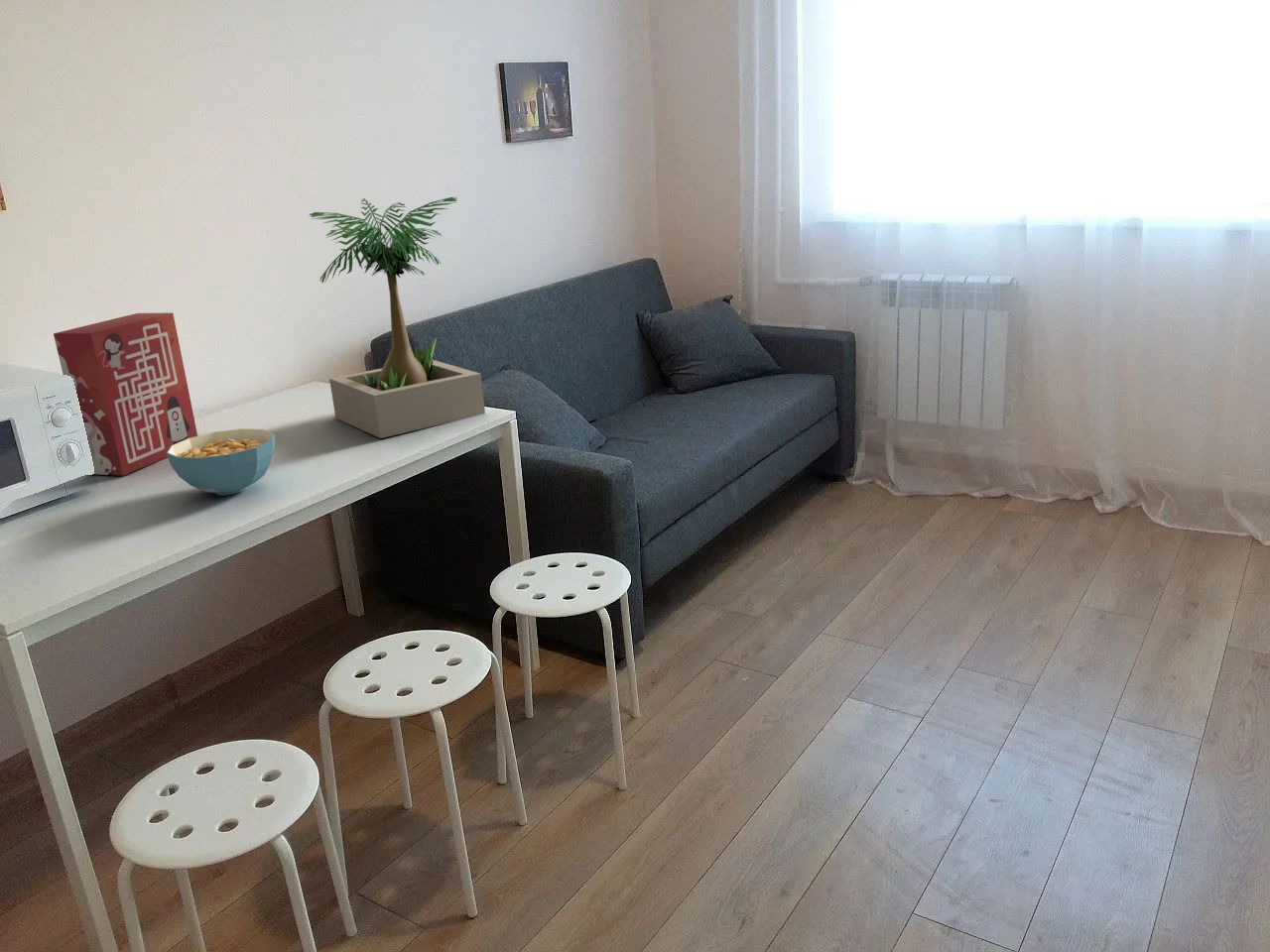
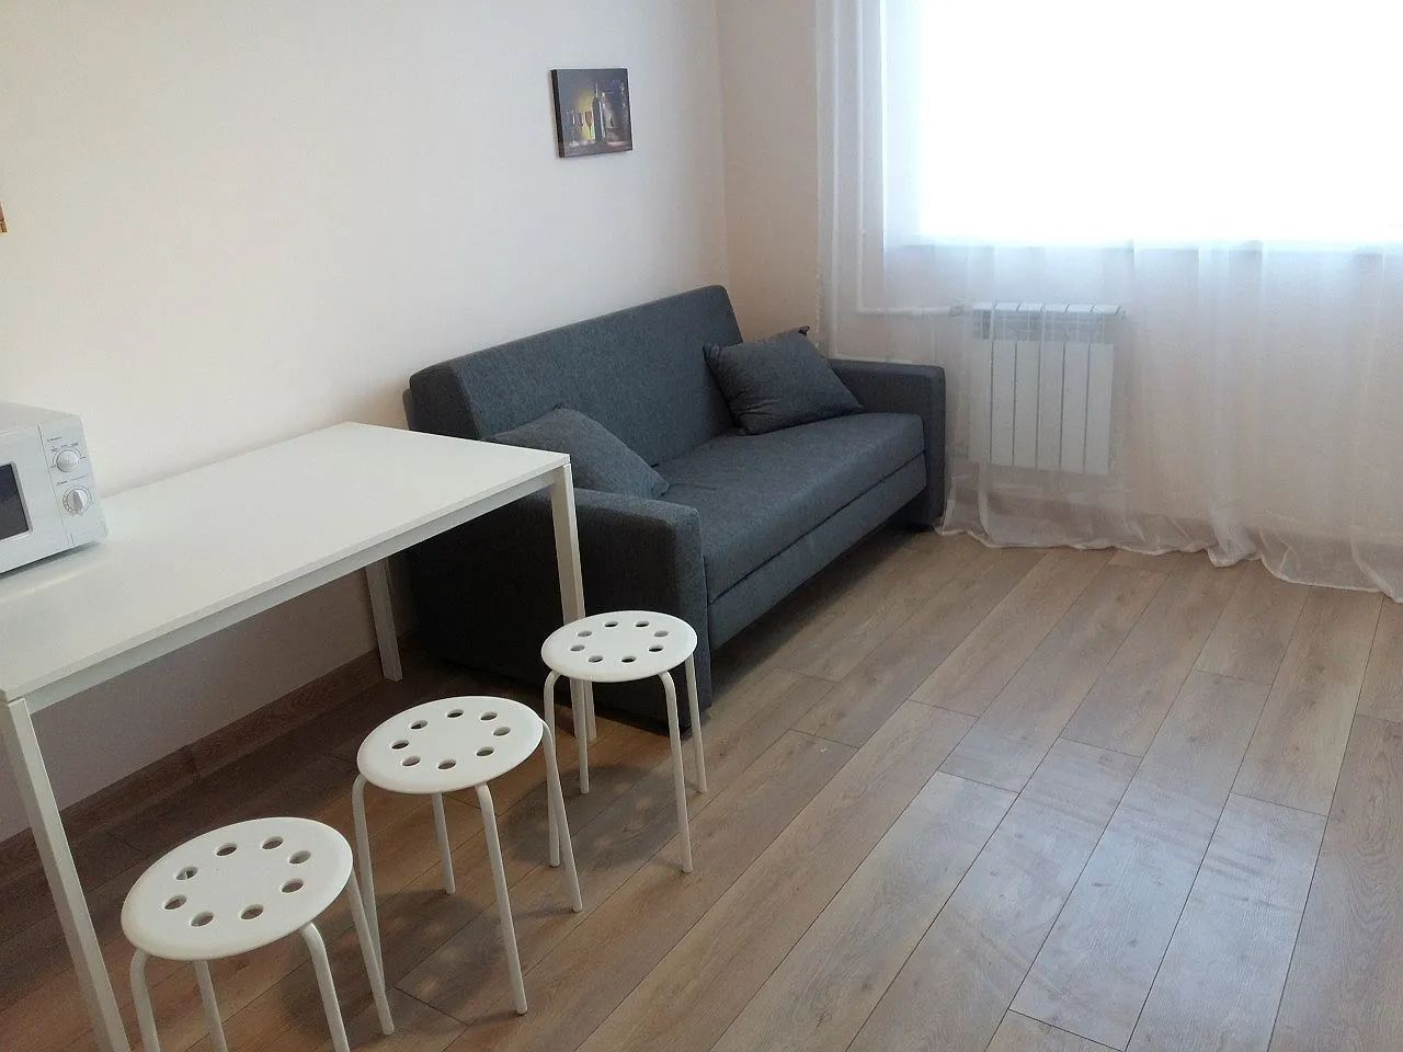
- potted plant [309,196,486,439]
- cereal bowl [167,428,276,496]
- cereal box [53,311,198,477]
